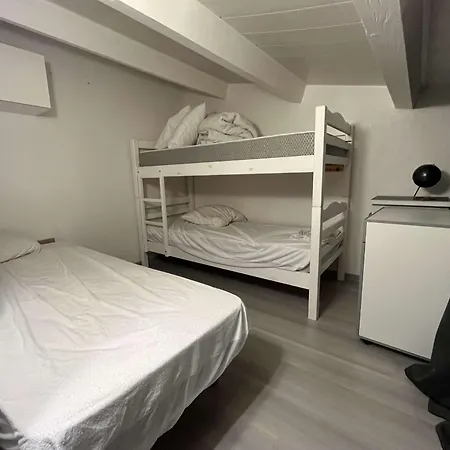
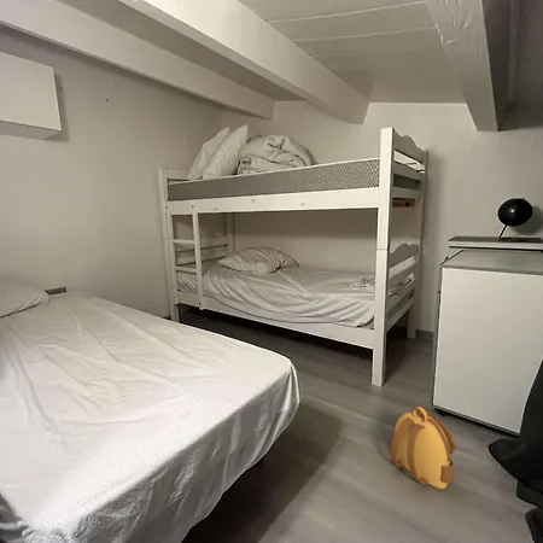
+ backpack [389,405,457,490]
